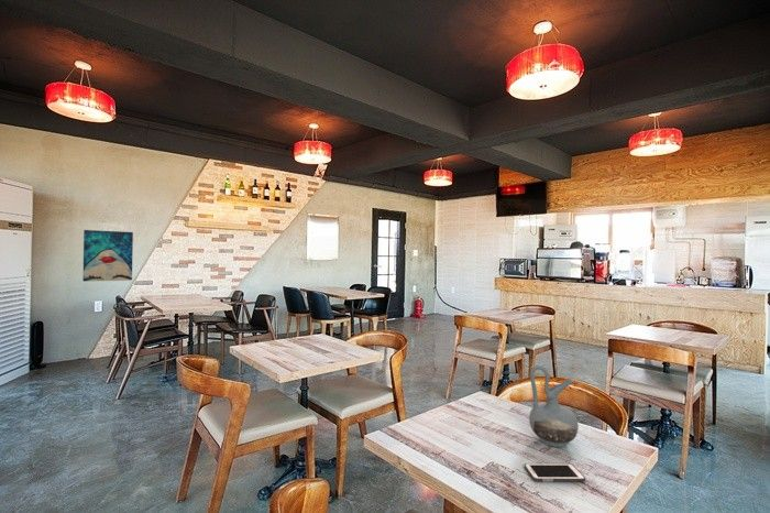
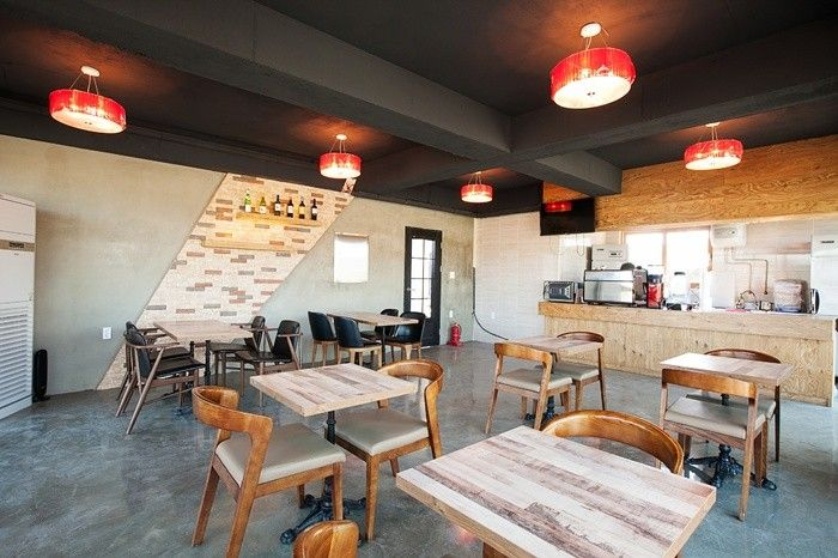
- wall art [81,229,134,283]
- cell phone [524,462,586,482]
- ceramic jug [528,364,580,448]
